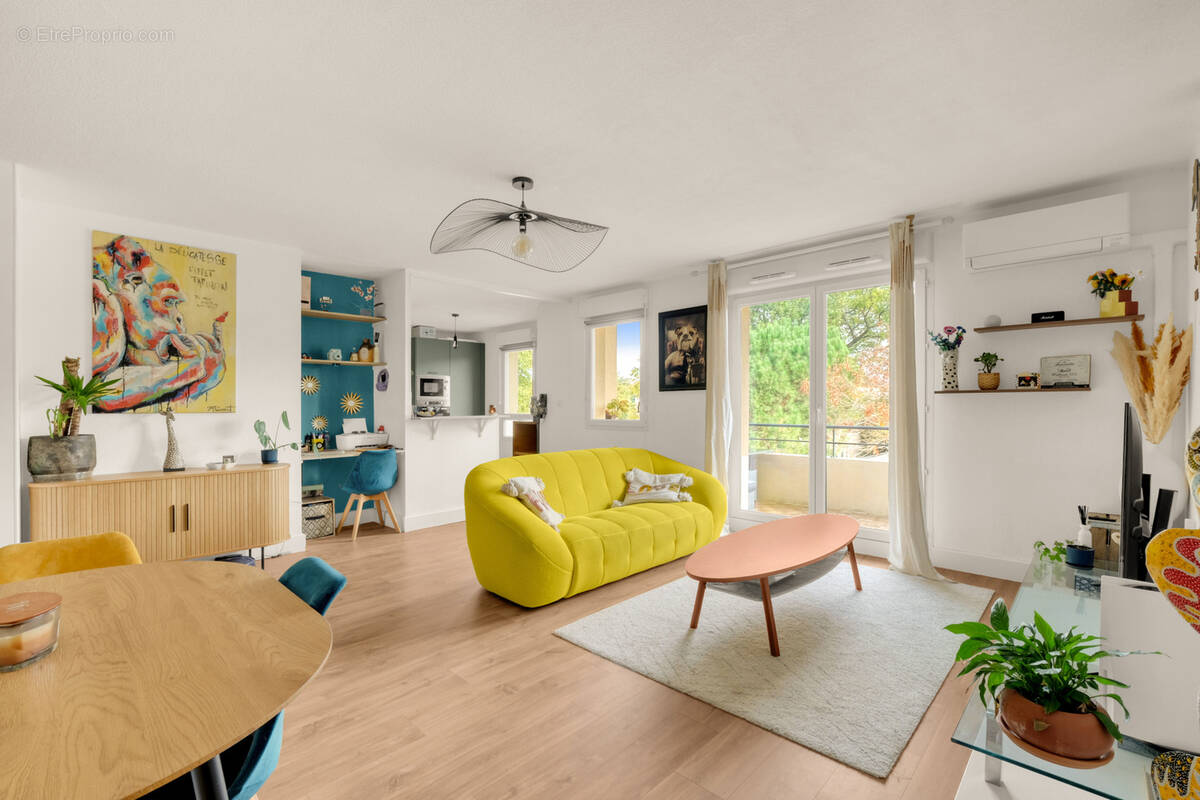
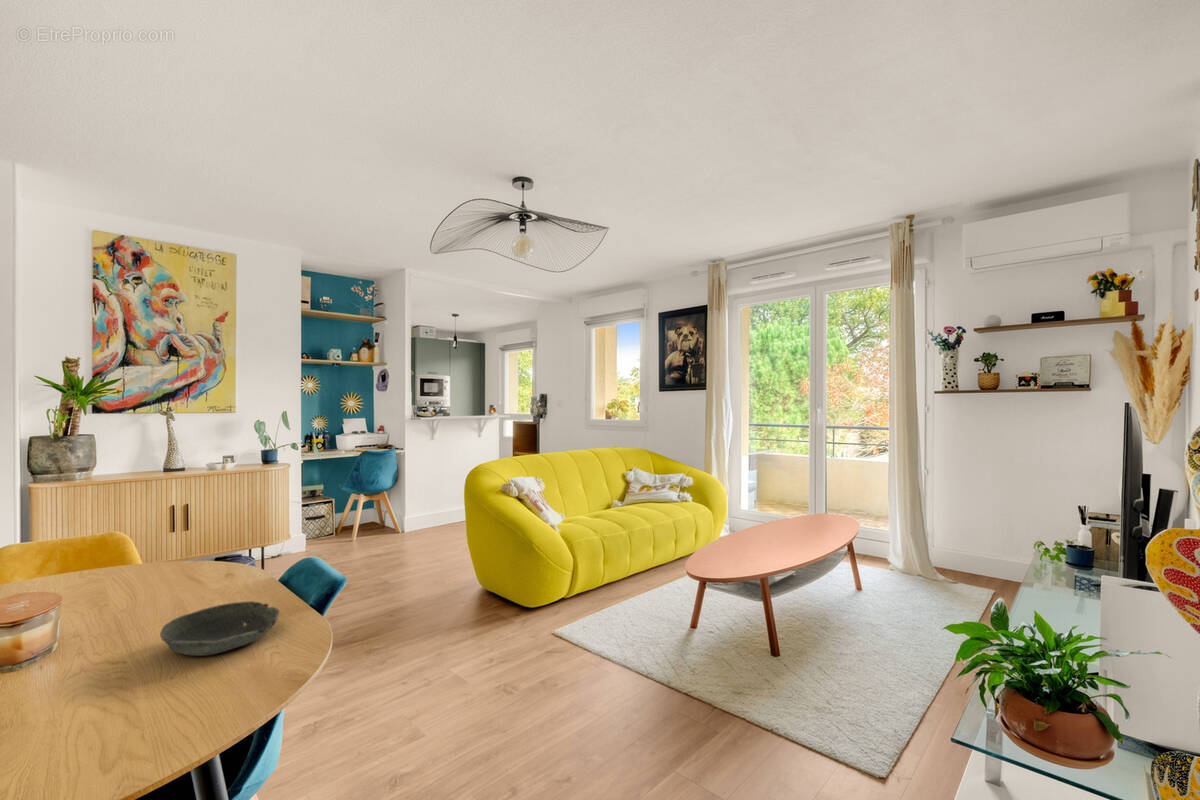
+ bowl [159,600,281,657]
